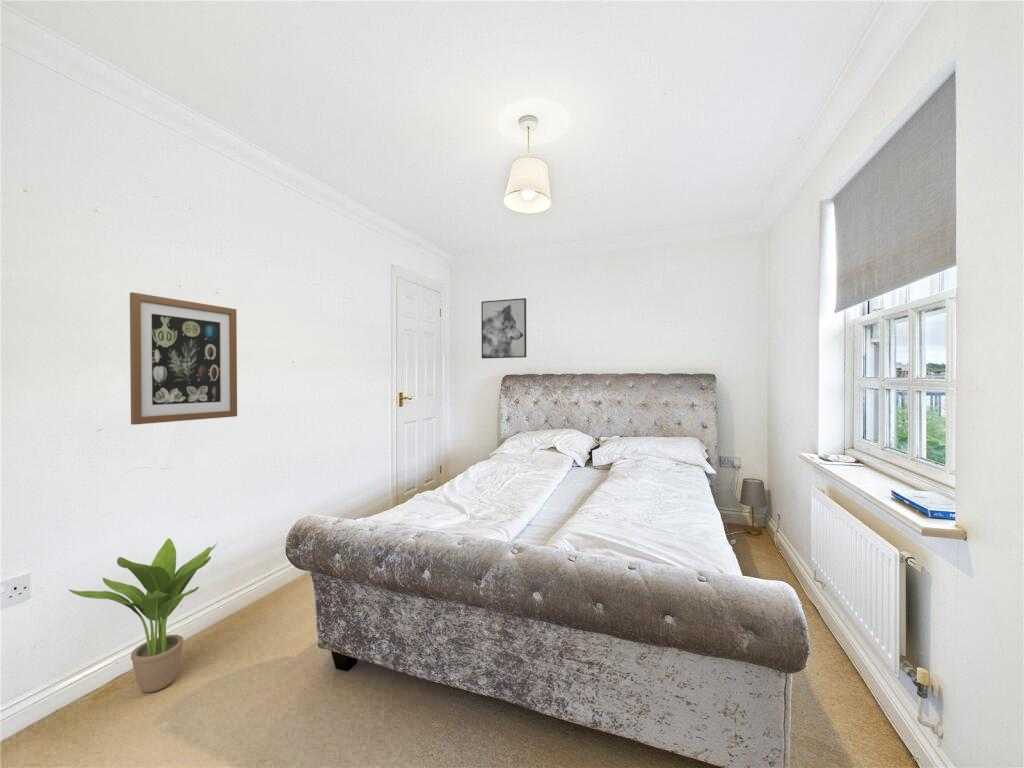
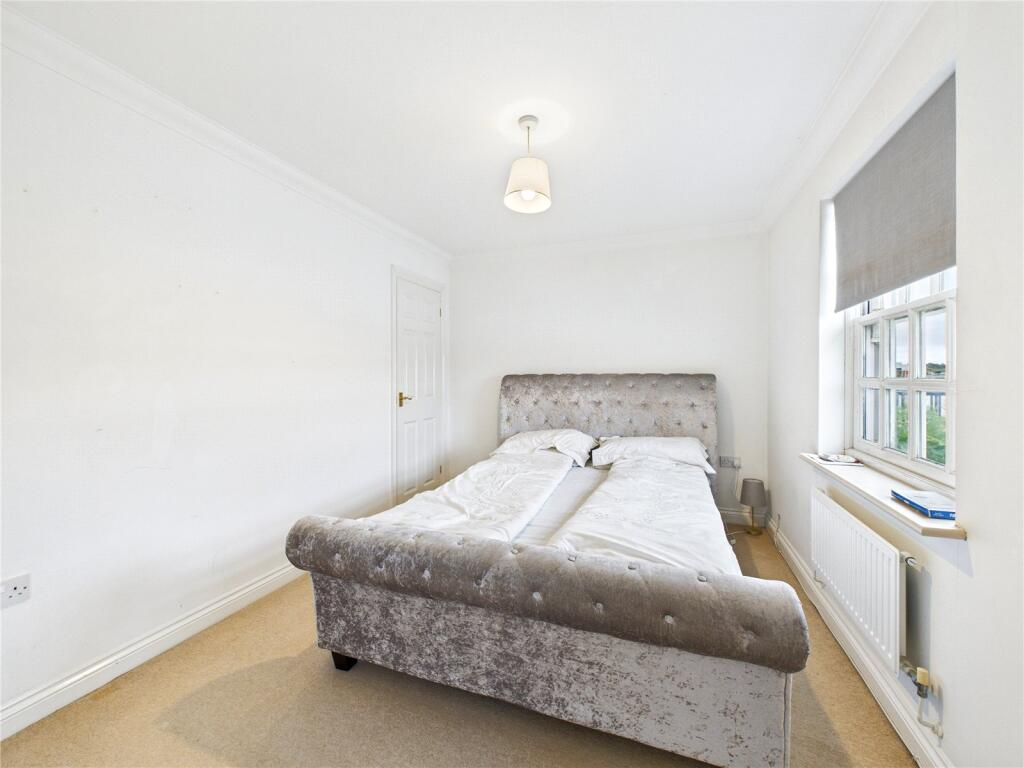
- potted plant [67,537,219,693]
- wall art [480,297,527,359]
- wall art [129,291,238,426]
